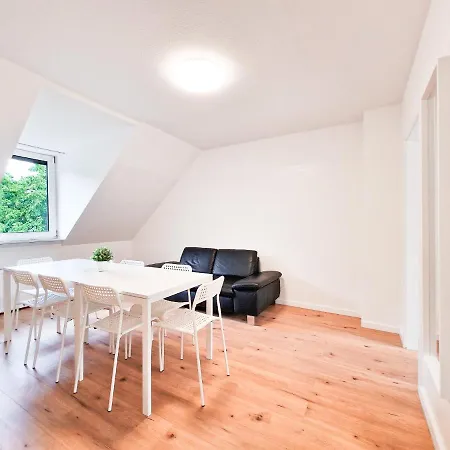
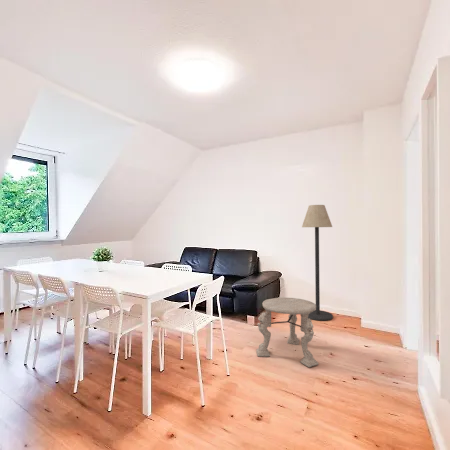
+ floor lamp [301,204,334,321]
+ side table [255,297,319,368]
